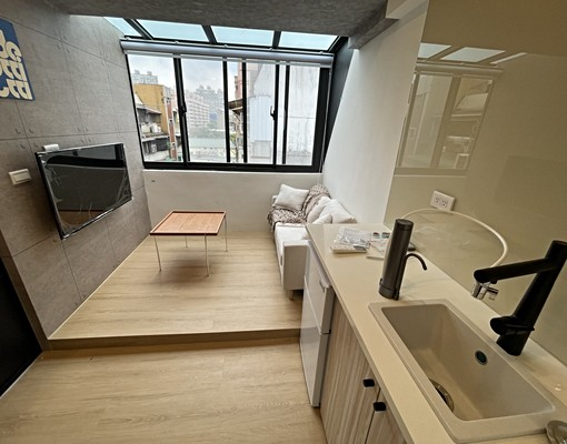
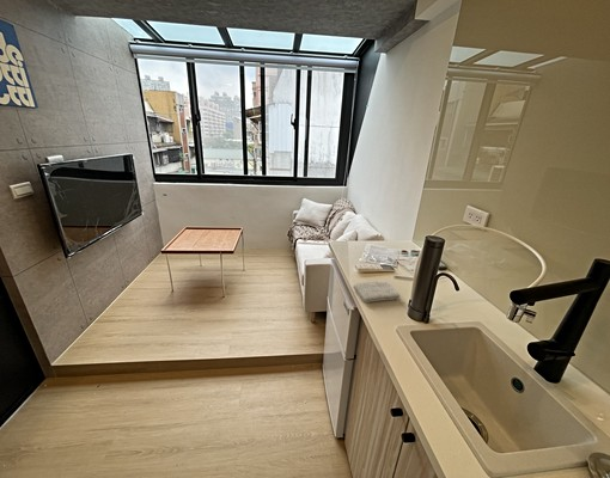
+ washcloth [352,280,401,304]
